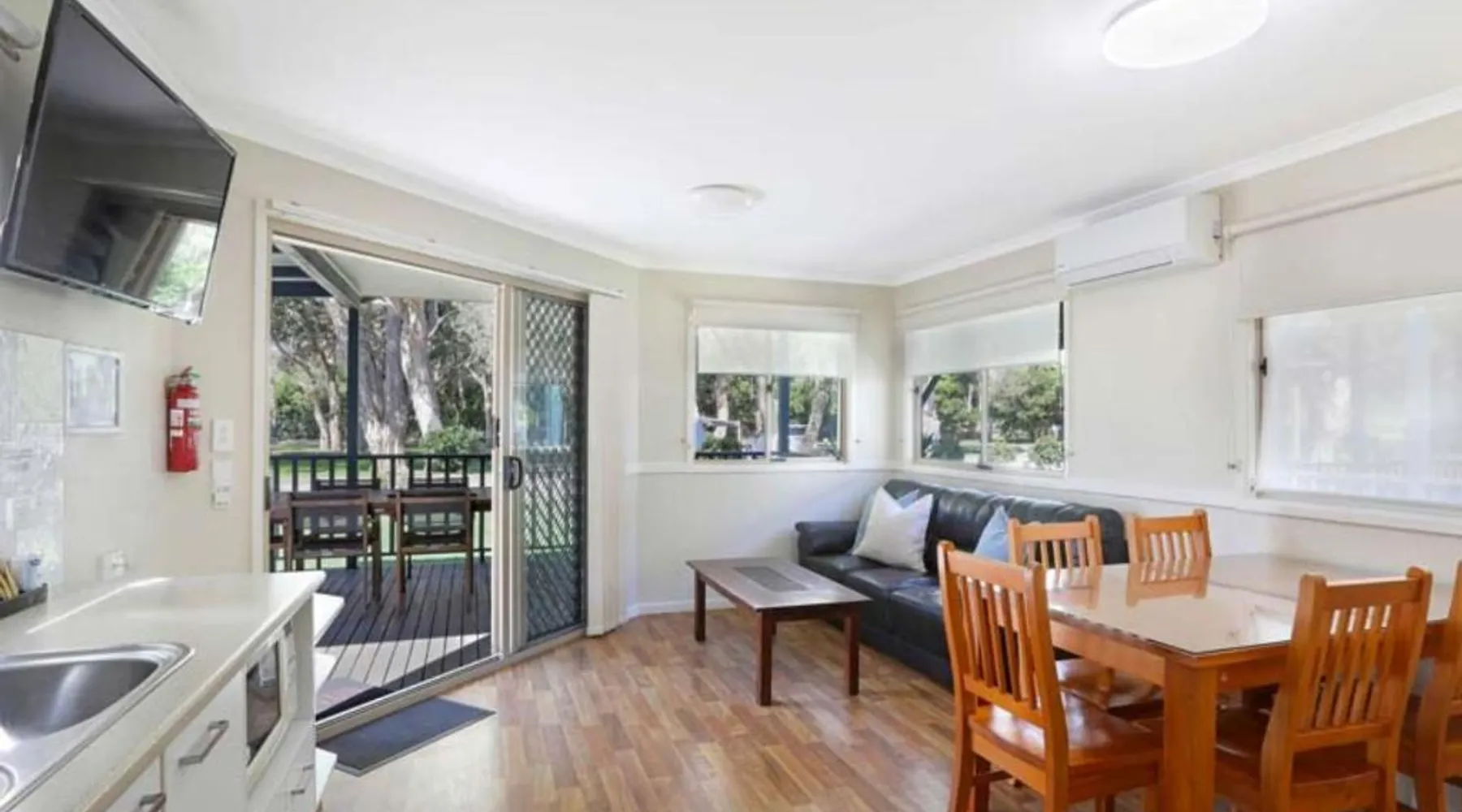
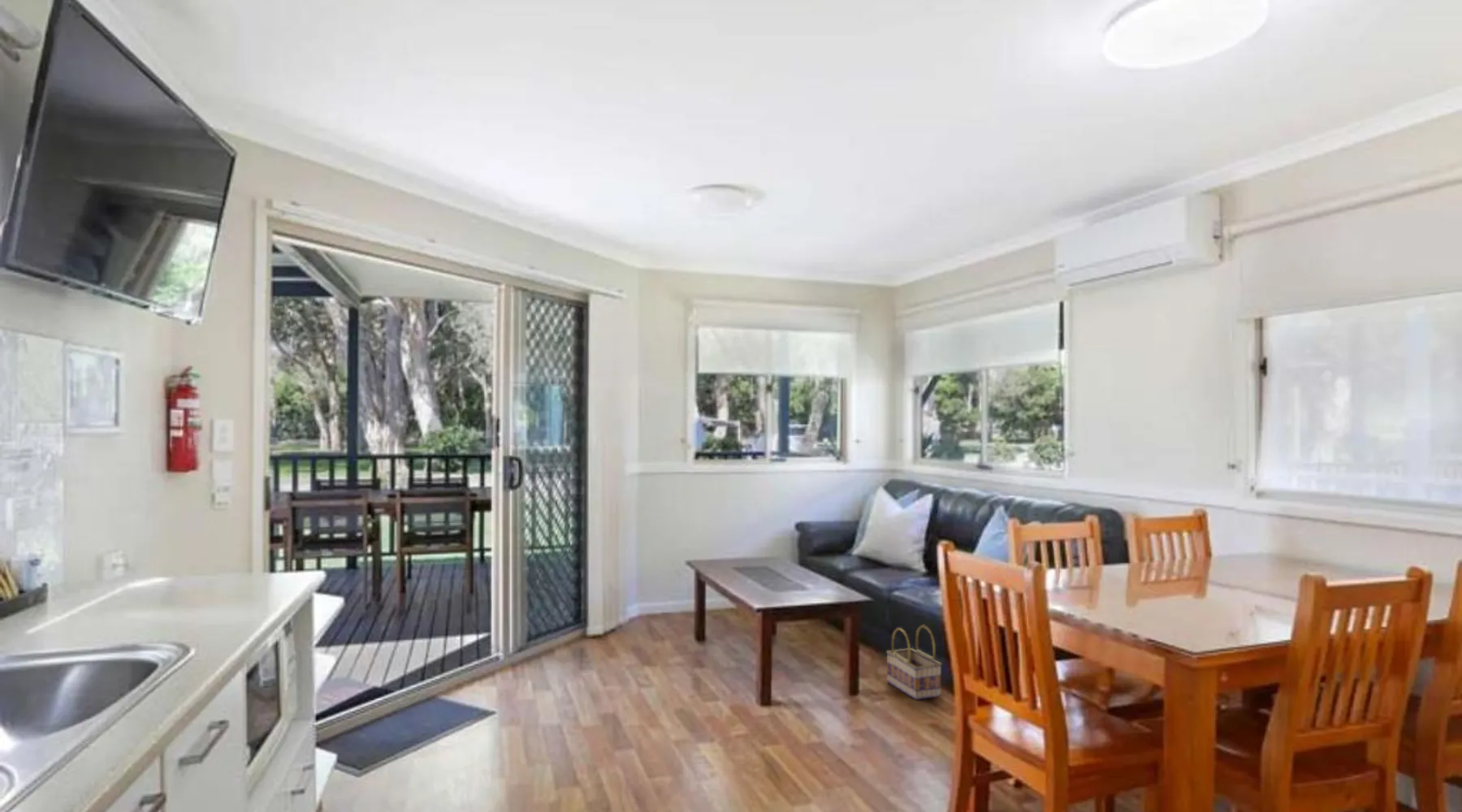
+ basket [885,624,943,701]
